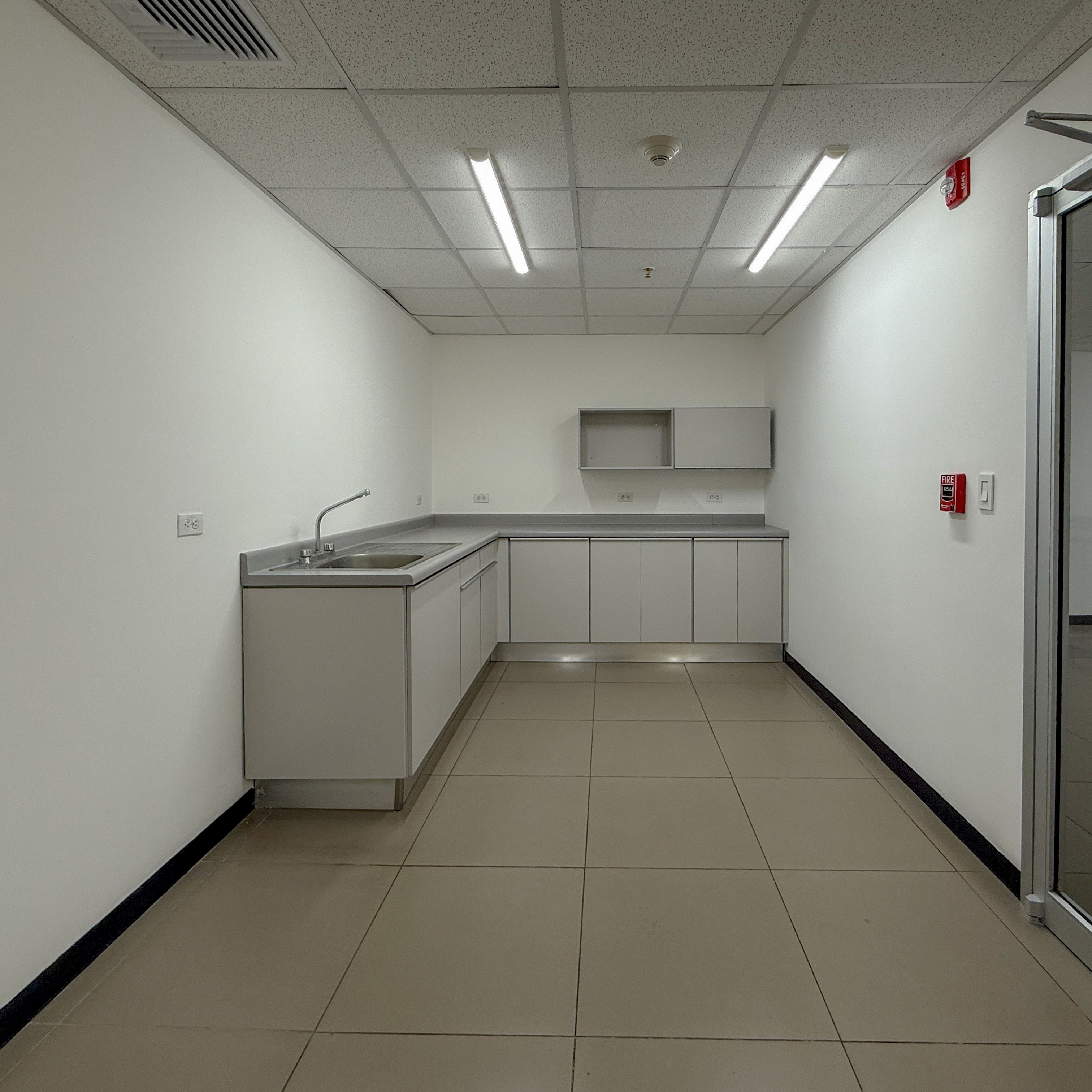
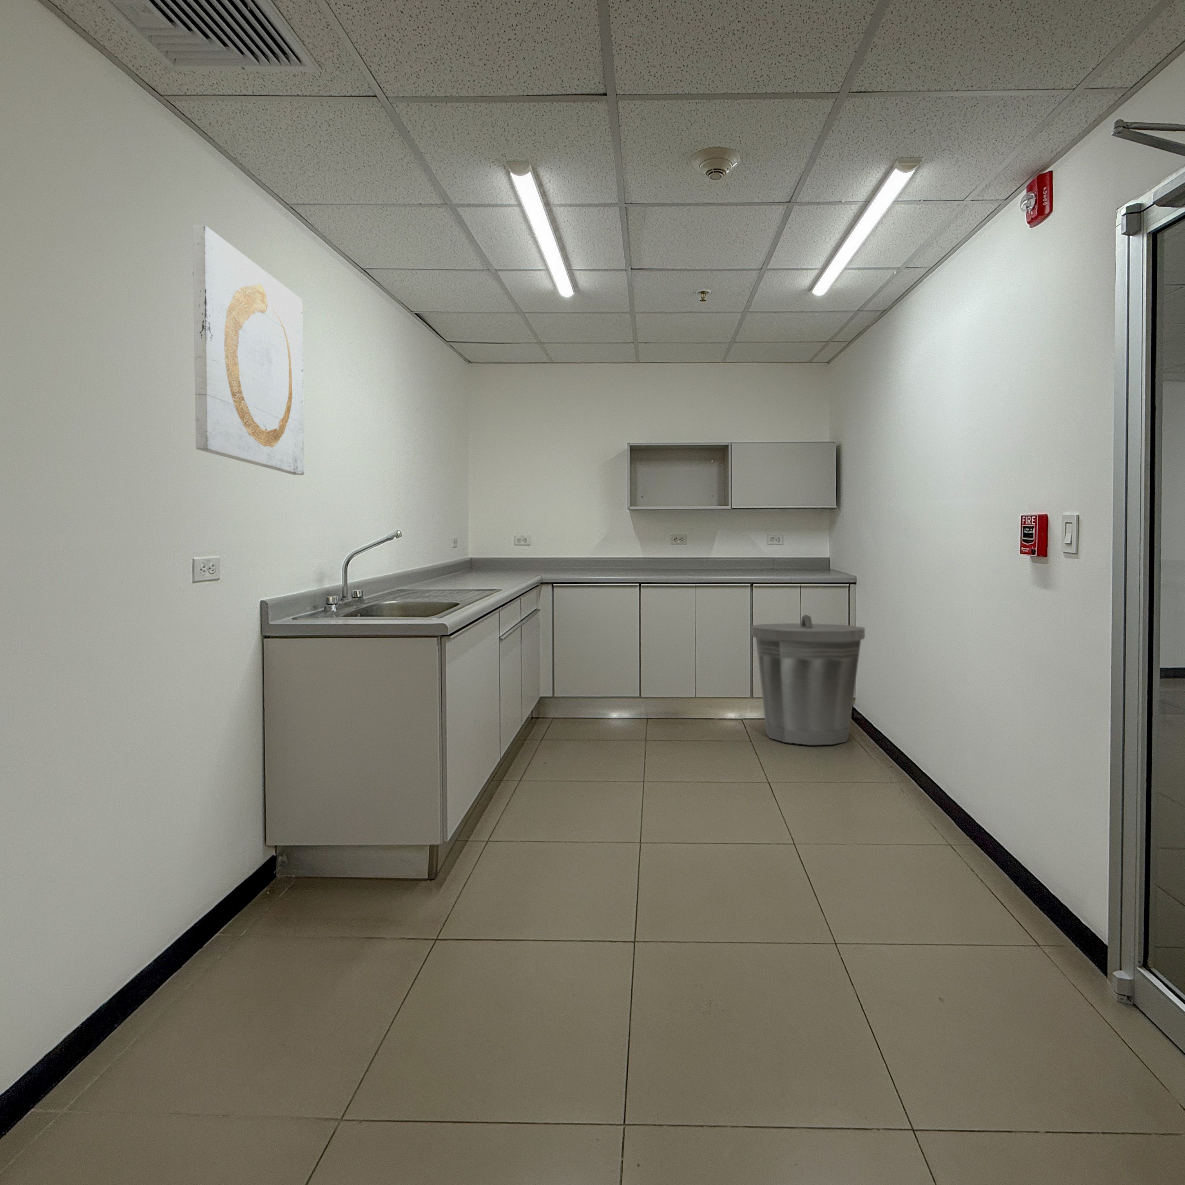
+ trash can [750,614,866,746]
+ wall art [192,225,305,475]
